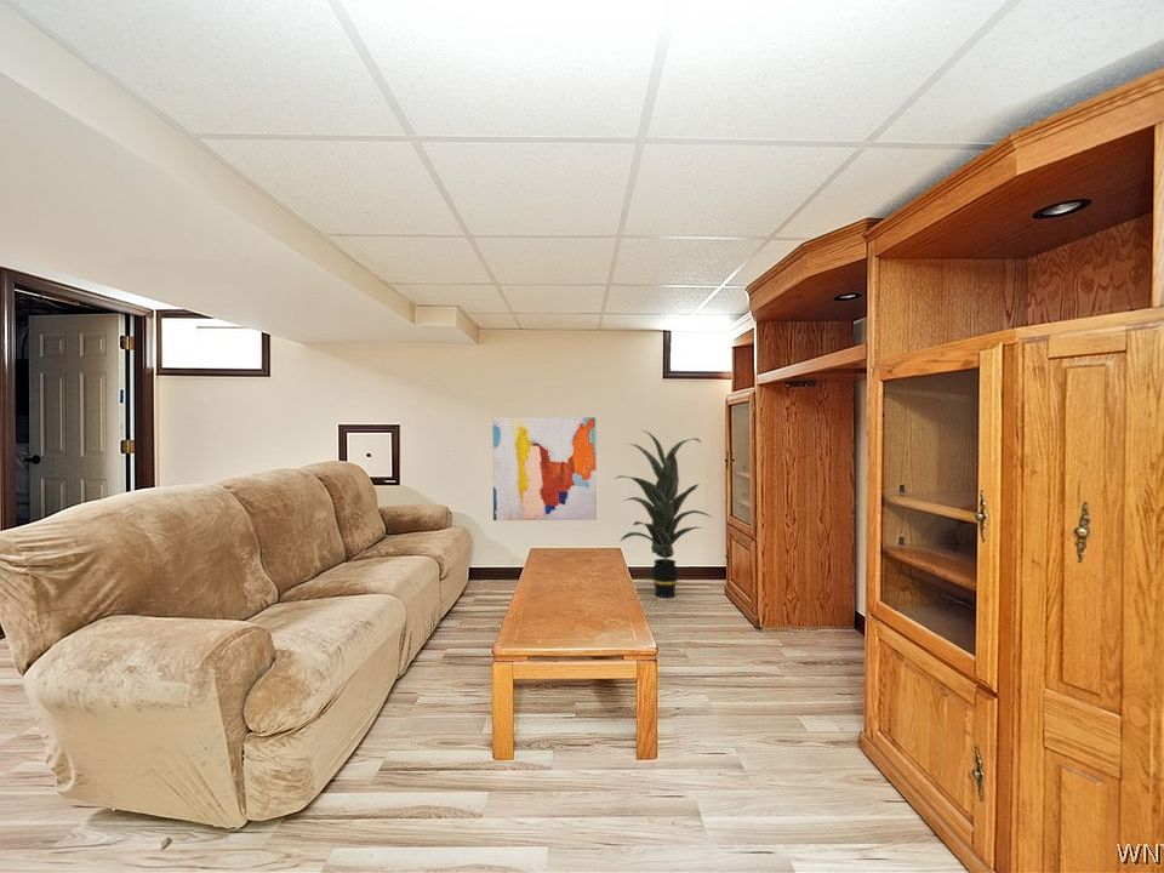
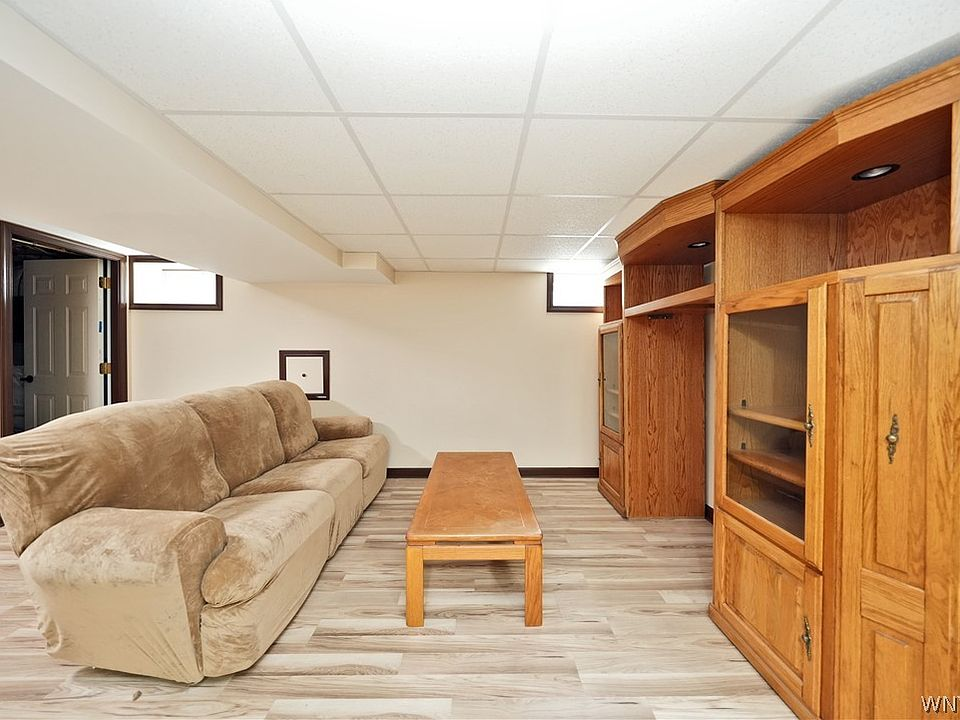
- wall art [492,416,598,521]
- indoor plant [614,429,714,599]
